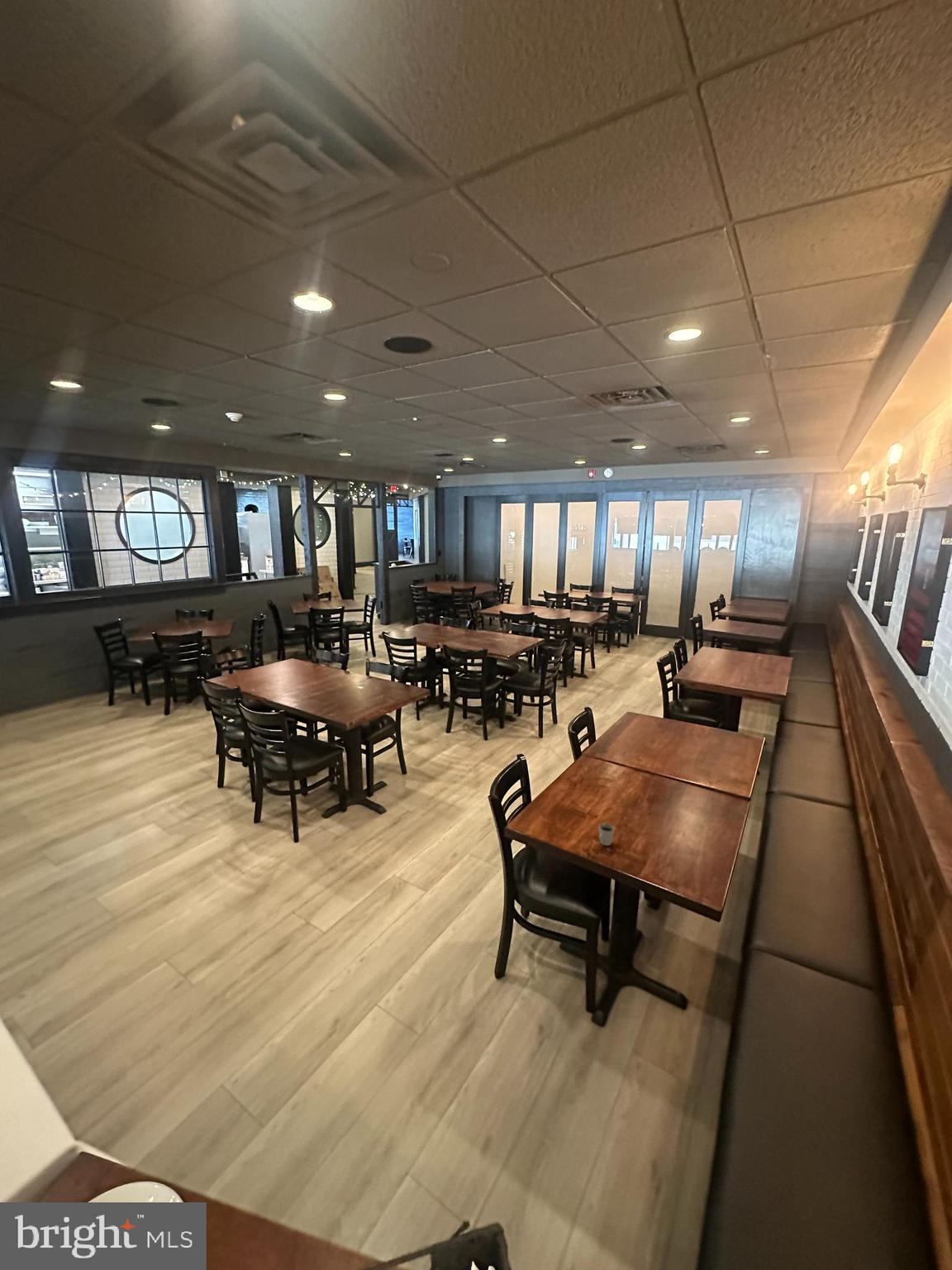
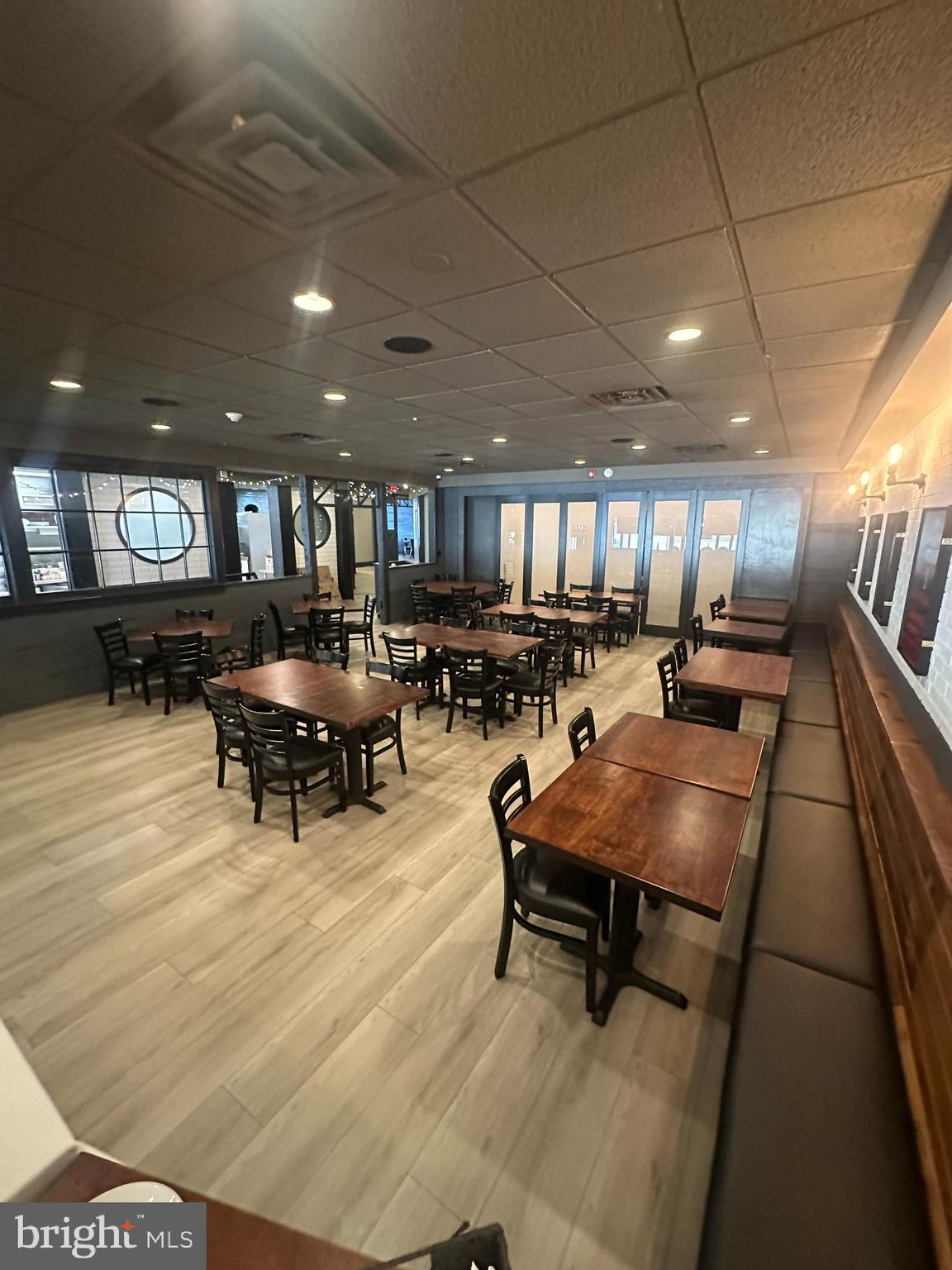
- cup [598,823,615,847]
